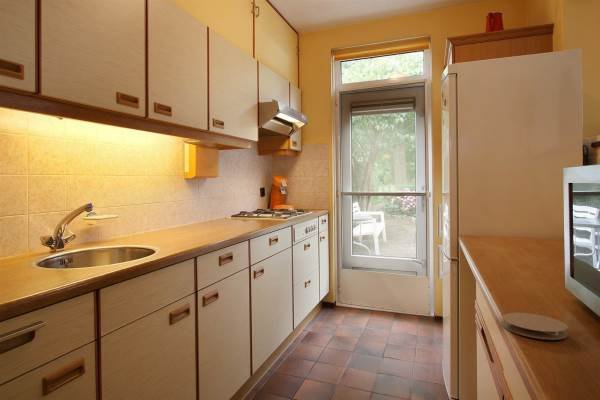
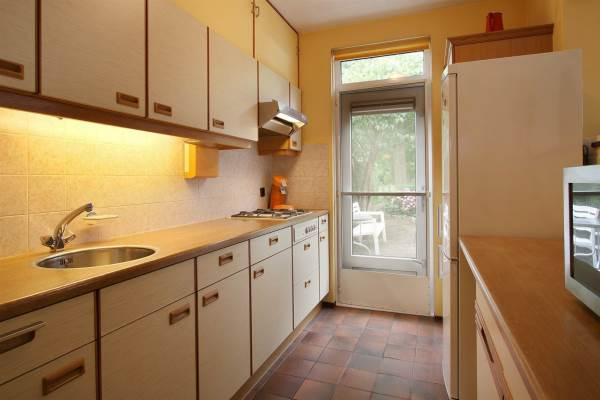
- coaster [501,312,568,341]
